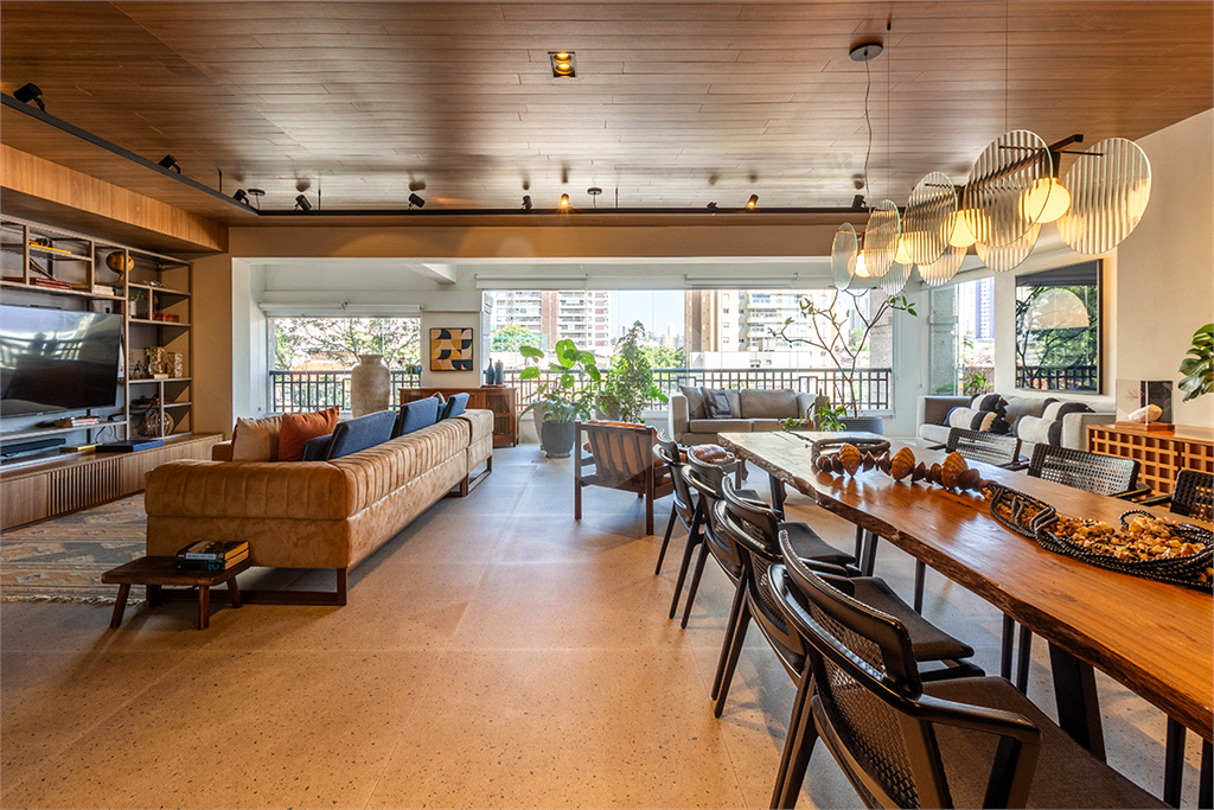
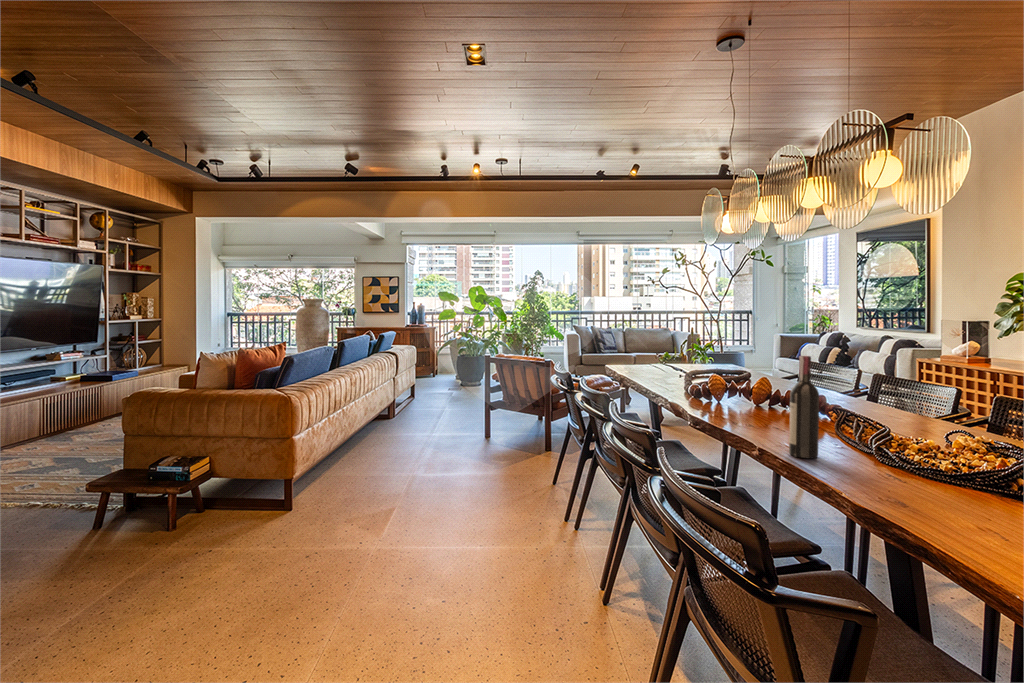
+ wine bottle [788,354,820,460]
